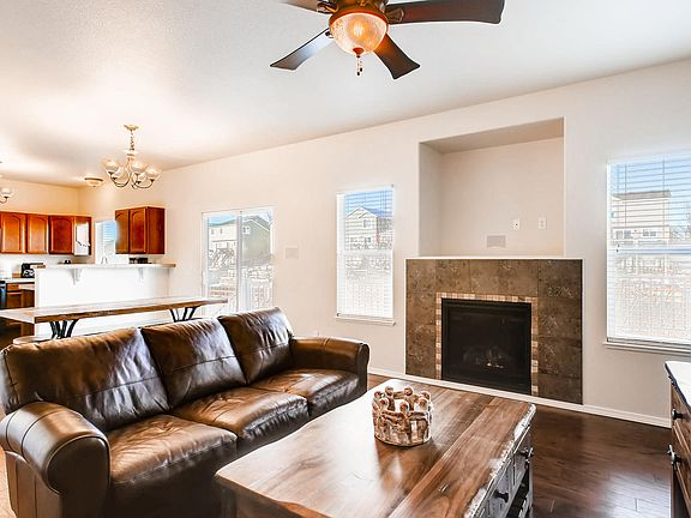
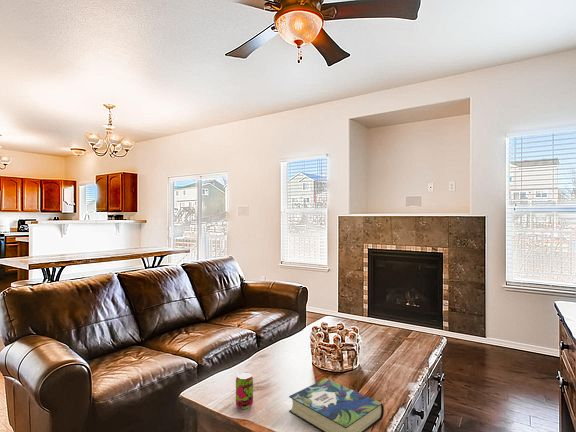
+ book [288,378,385,432]
+ beverage can [235,371,254,410]
